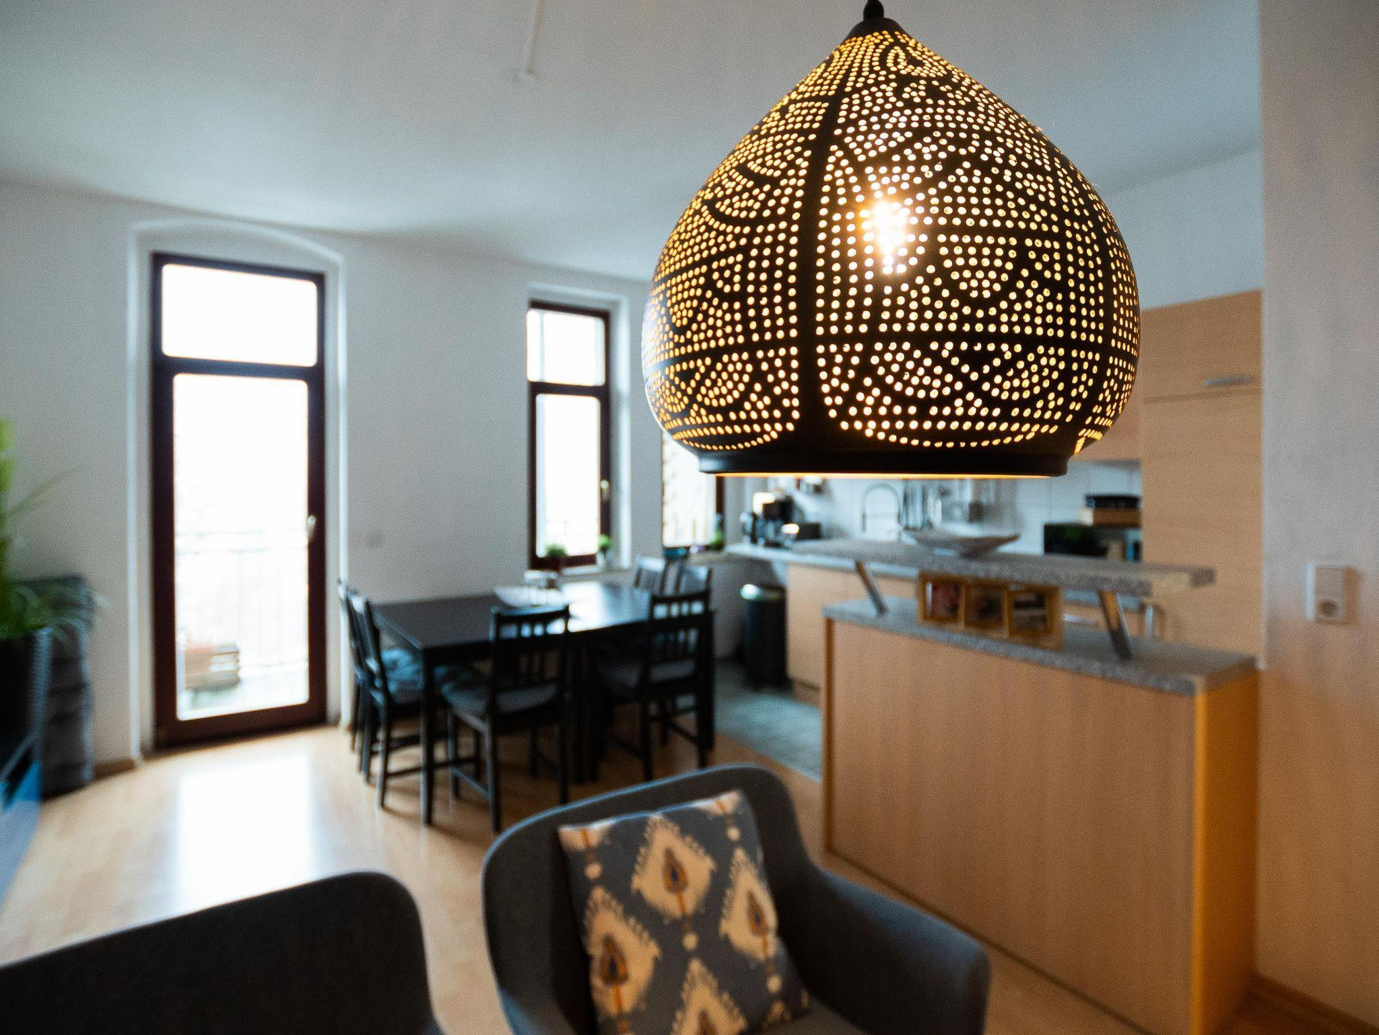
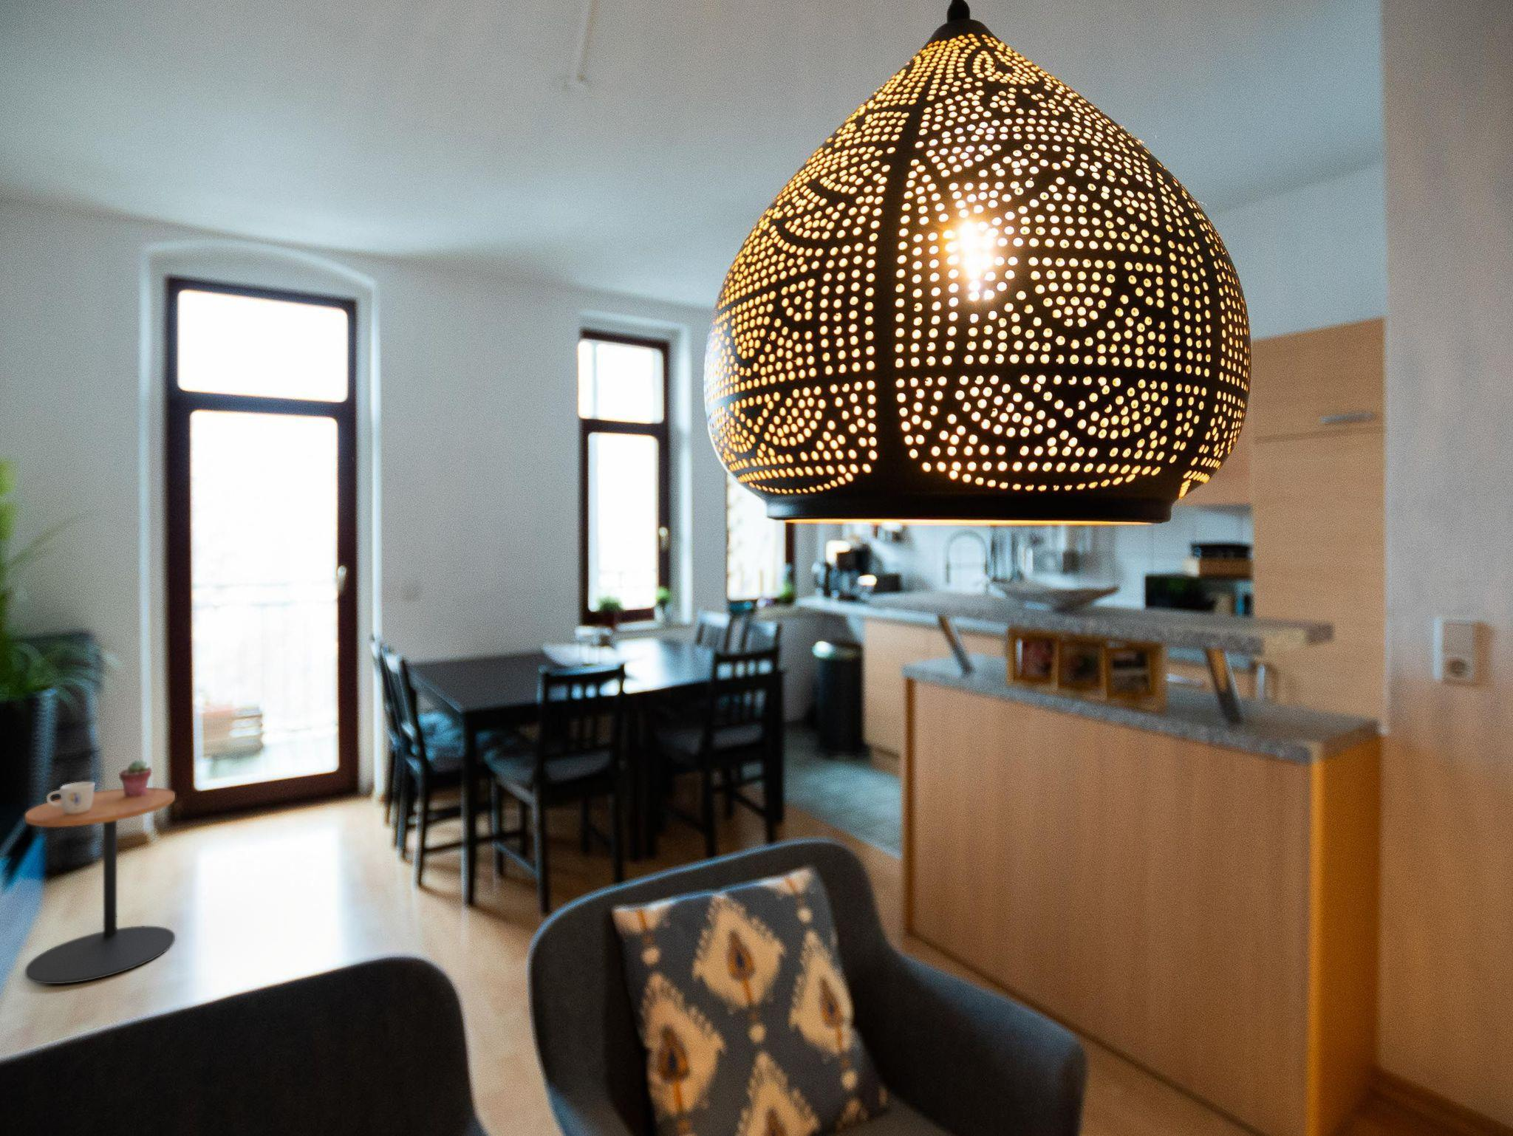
+ potted succulent [118,759,153,797]
+ side table [24,786,175,984]
+ mug [45,780,95,815]
